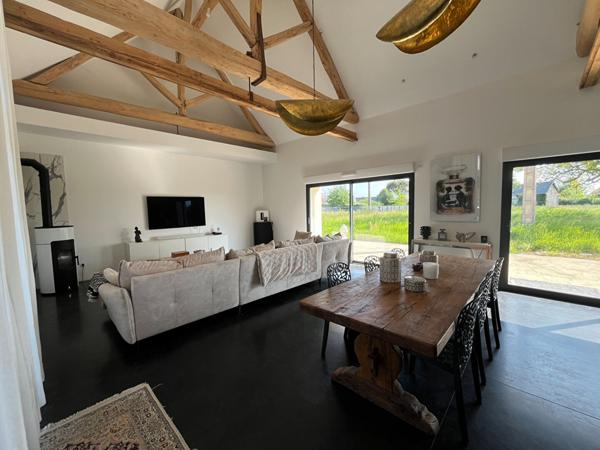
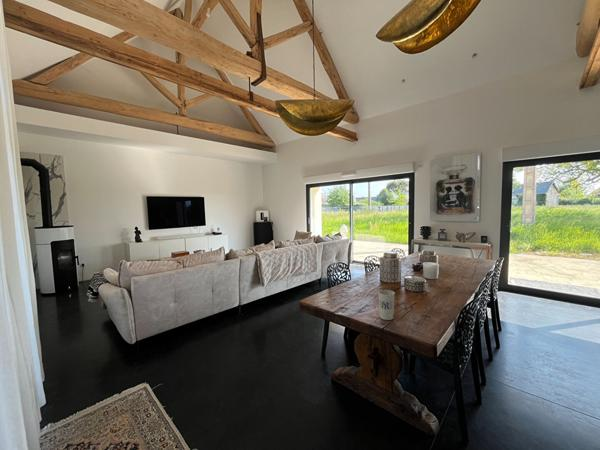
+ cup [377,289,396,321]
